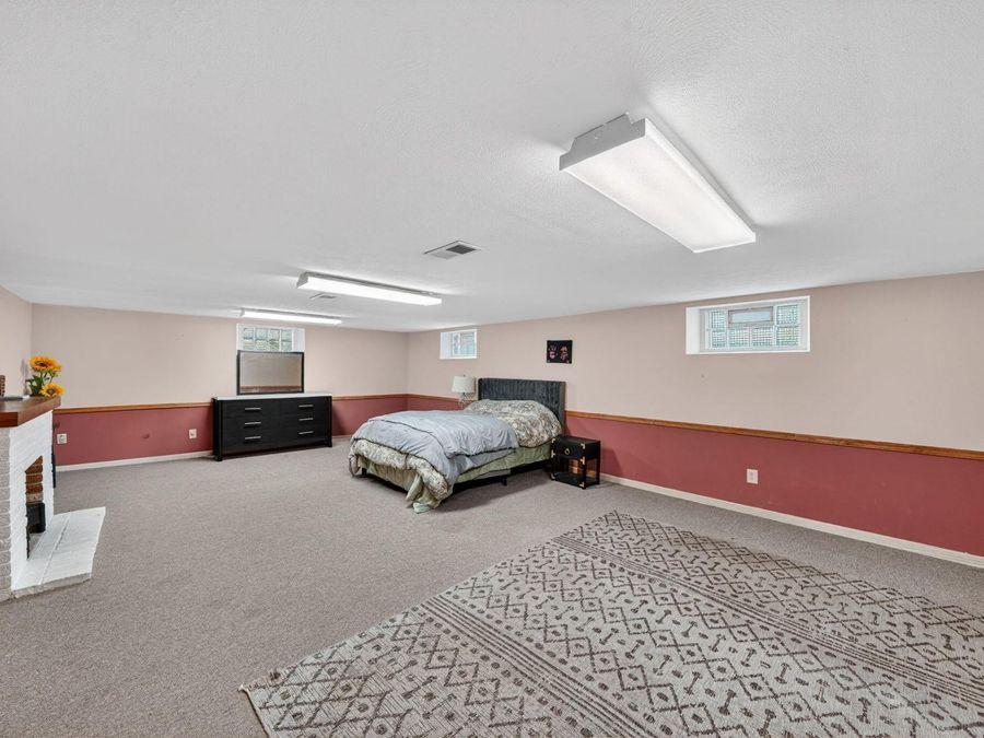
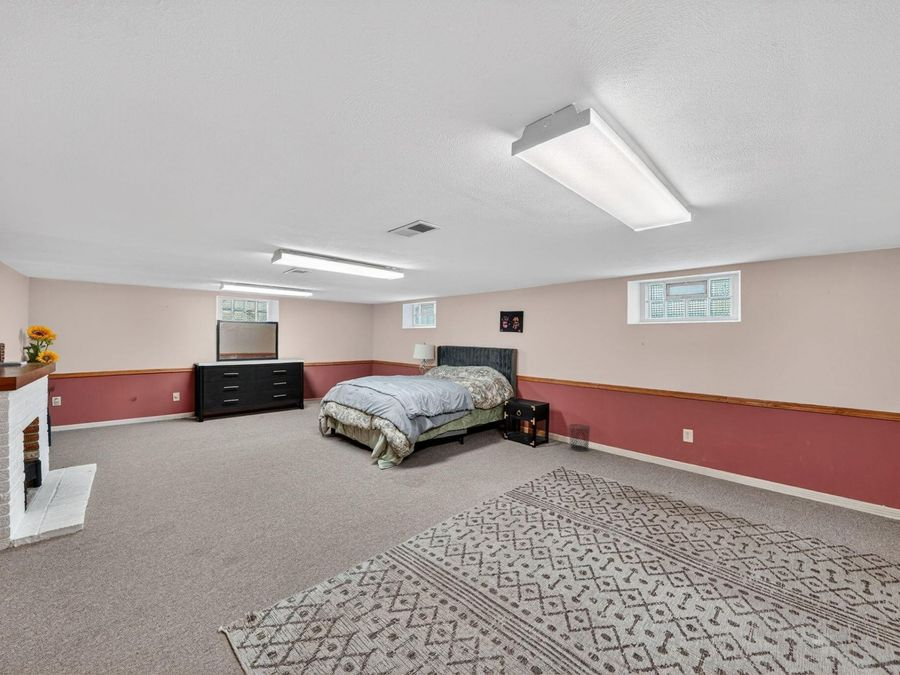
+ waste bin [568,423,592,452]
